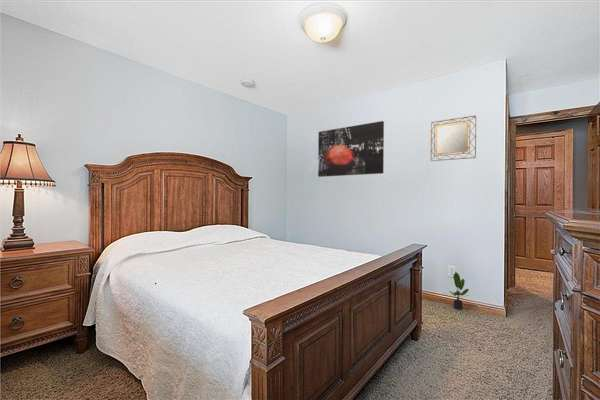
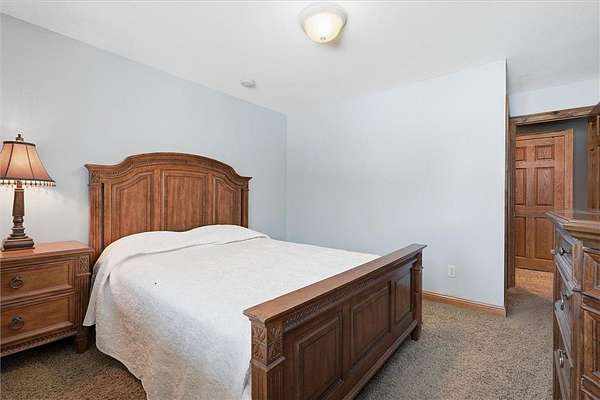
- potted plant [448,271,470,310]
- wall art [317,120,385,178]
- home mirror [430,115,477,162]
